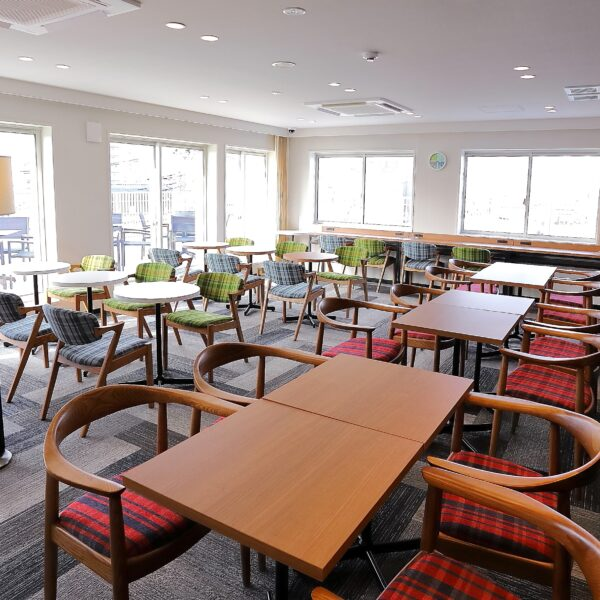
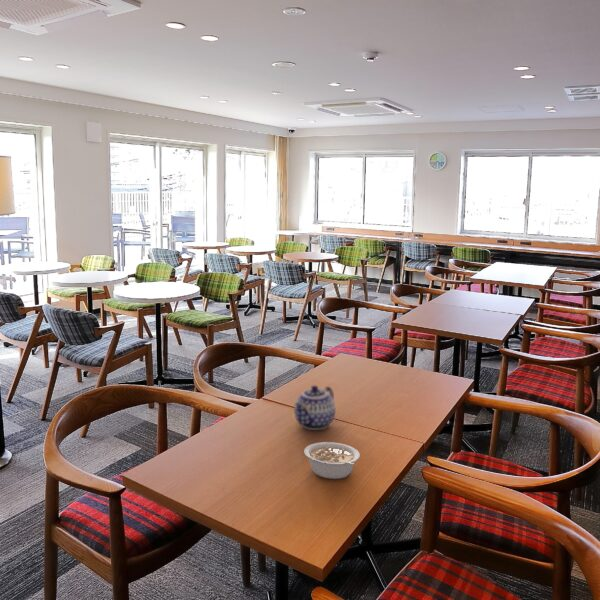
+ legume [303,441,361,480]
+ teapot [293,385,336,431]
